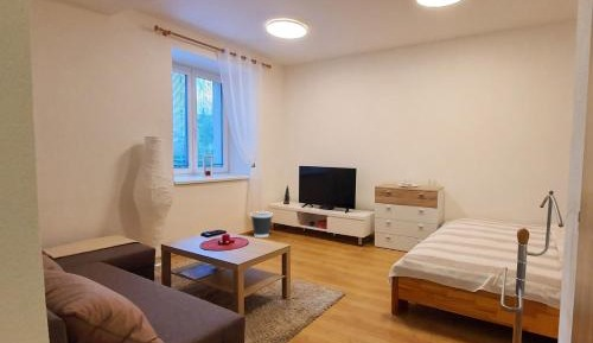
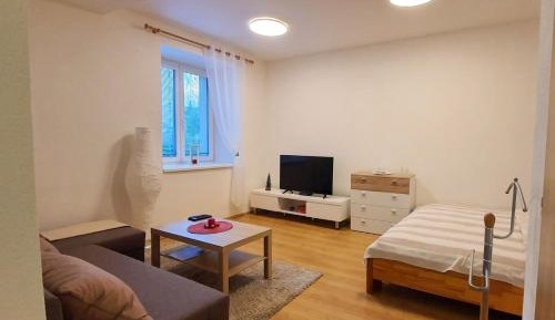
- wastebasket [249,210,274,239]
